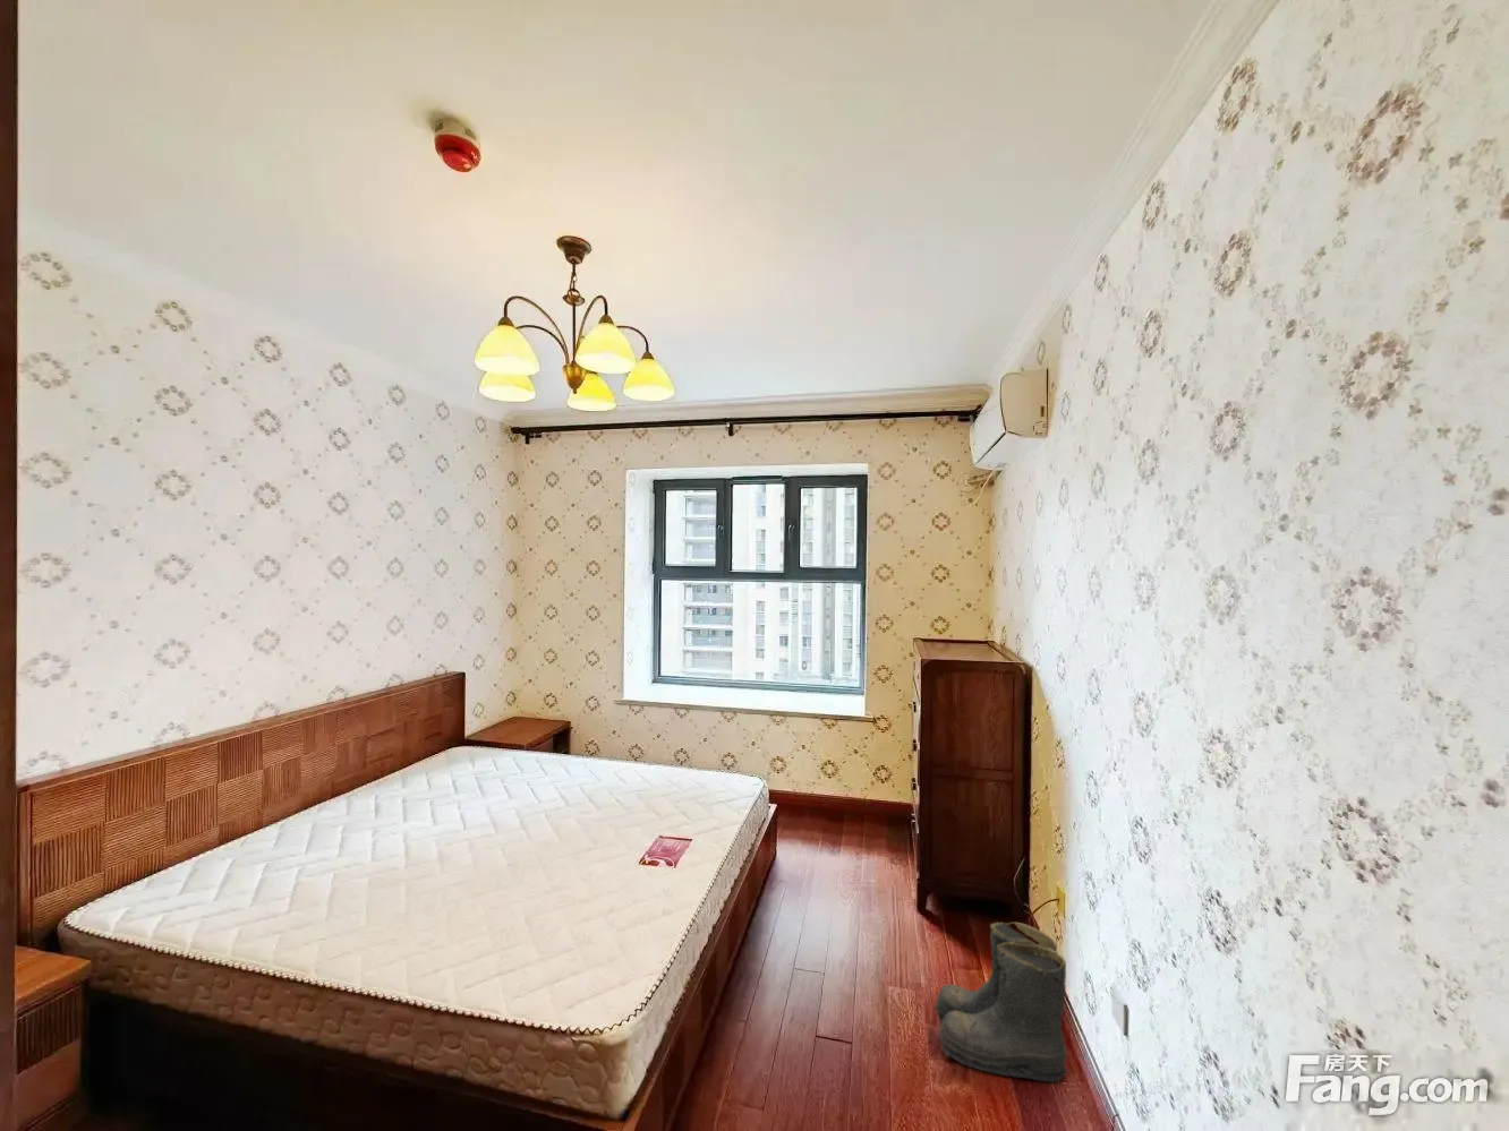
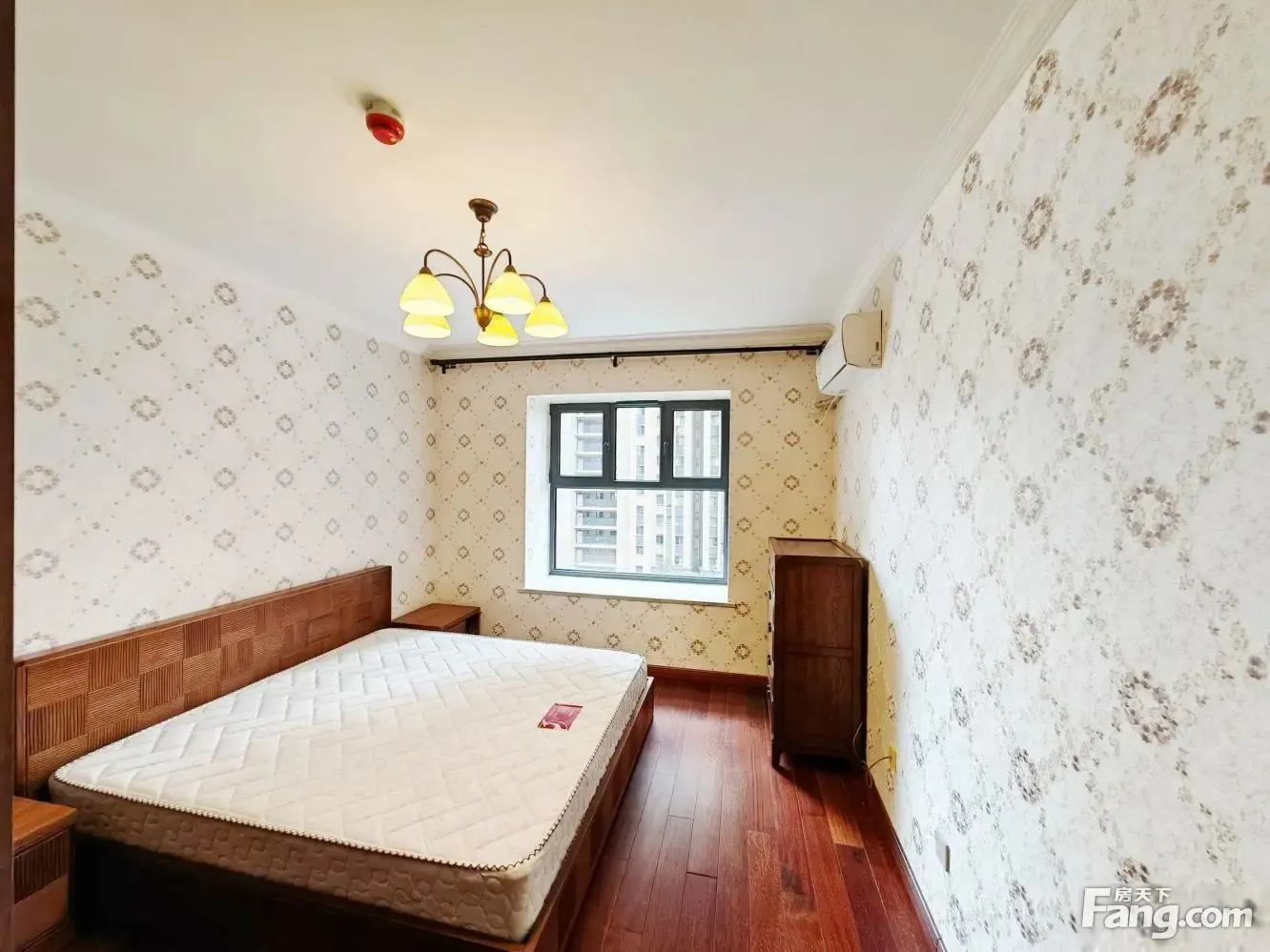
- boots [934,922,1068,1085]
